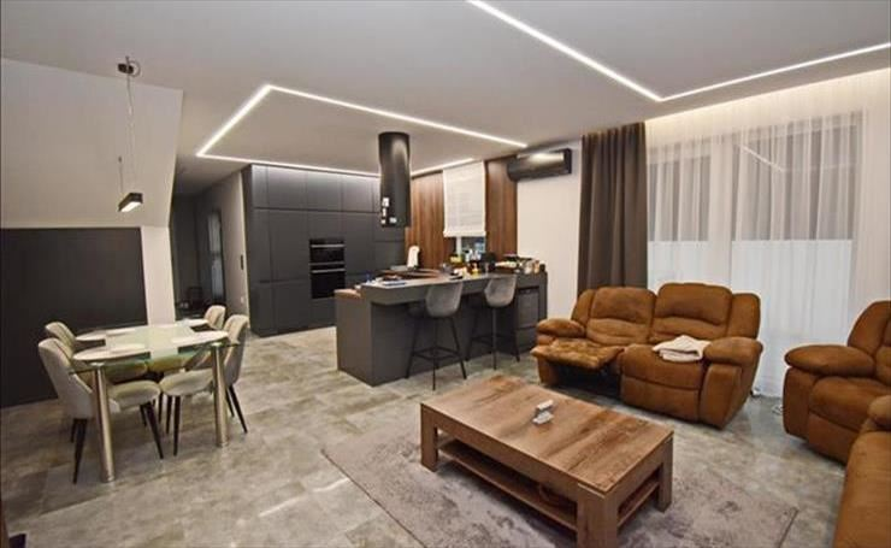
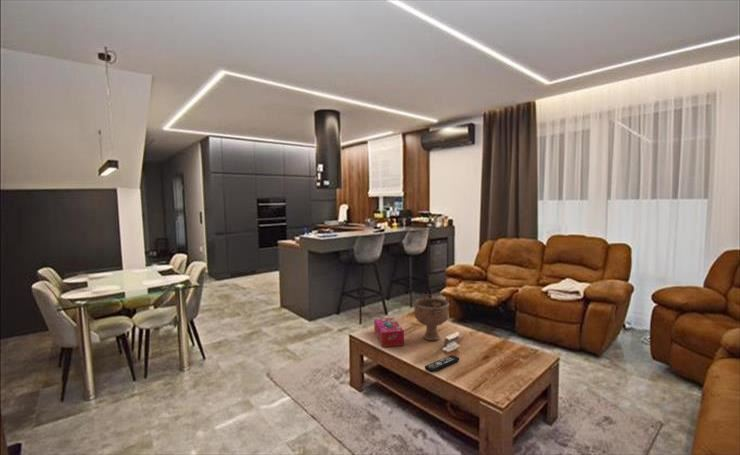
+ decorative bowl [413,292,450,341]
+ remote control [424,354,460,373]
+ tissue box [373,317,405,348]
